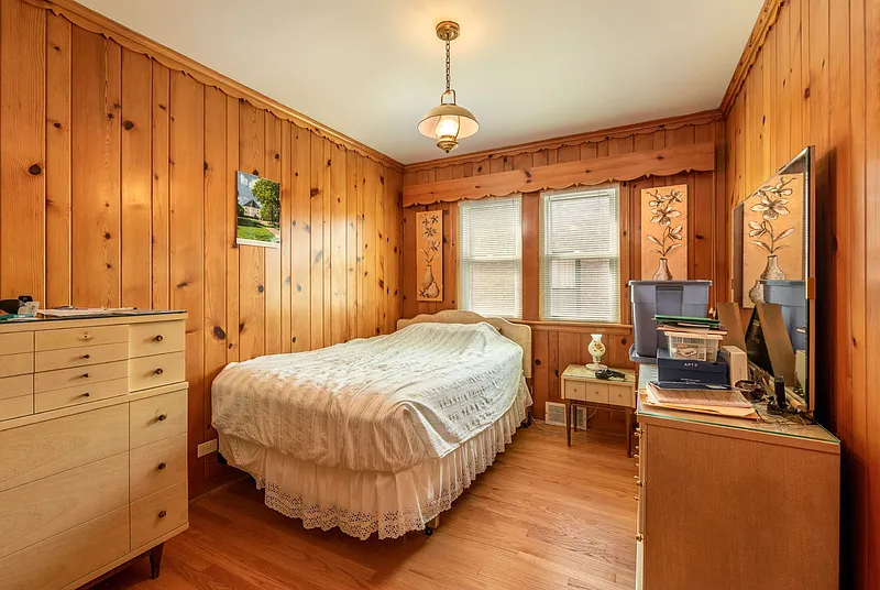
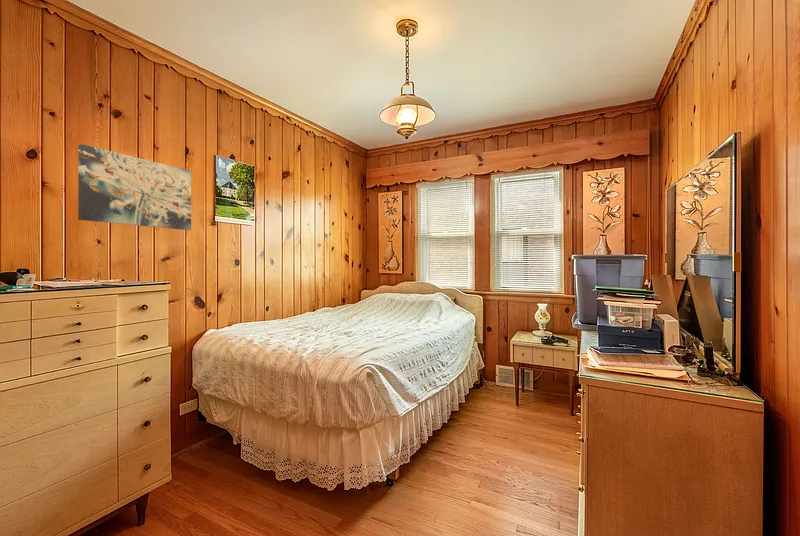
+ wall art [77,143,192,231]
